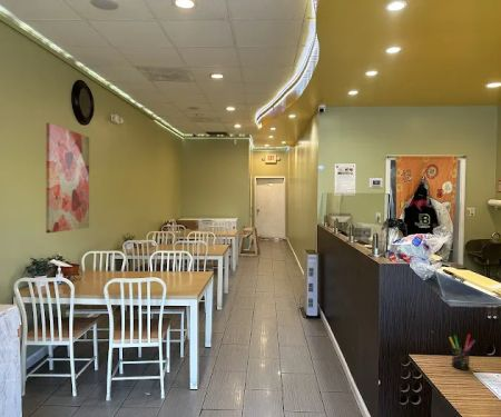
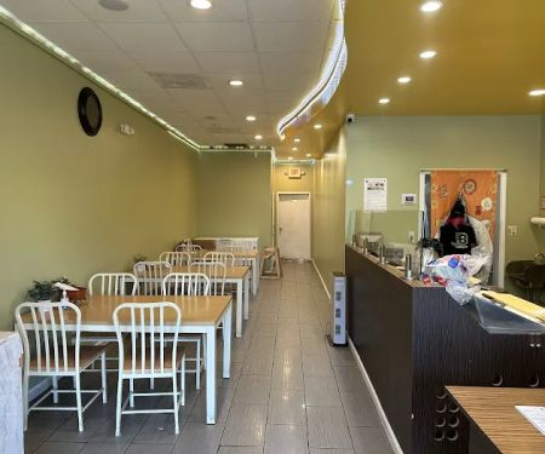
- pen holder [449,334,477,371]
- wall art [45,122,90,234]
